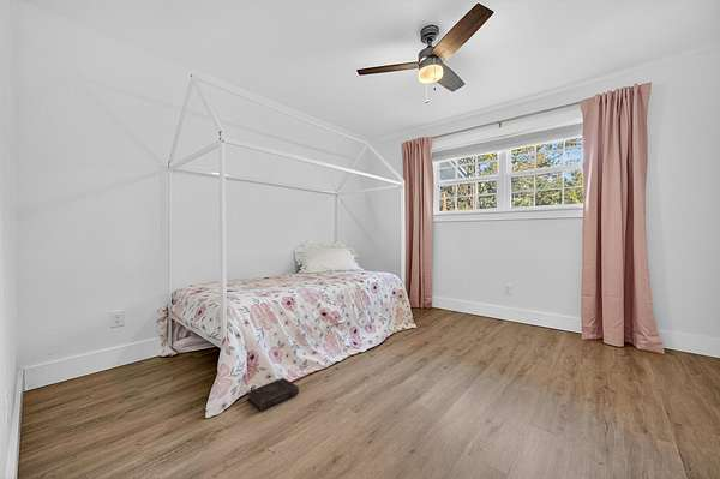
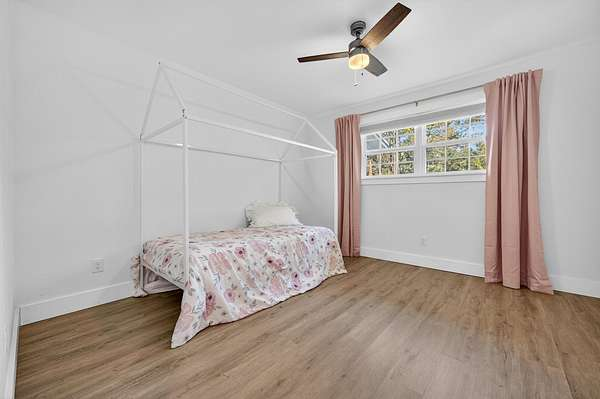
- book [245,377,300,412]
